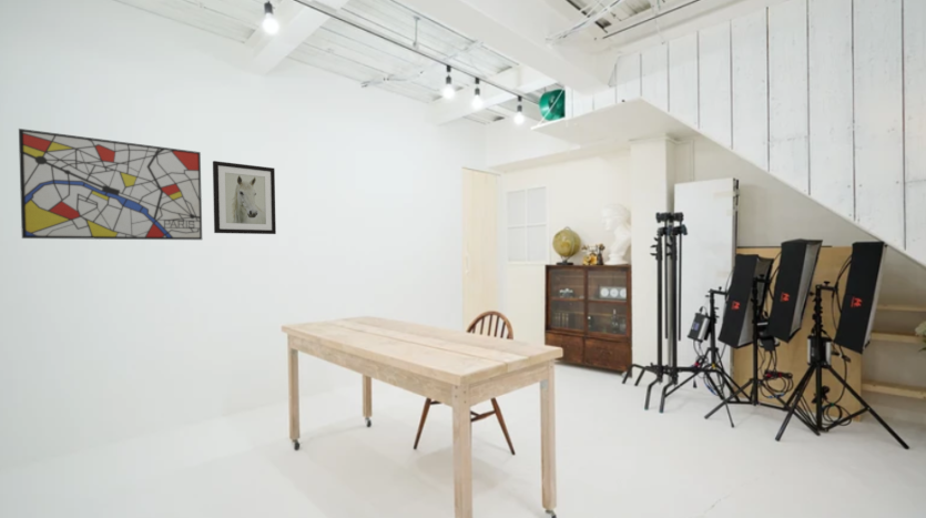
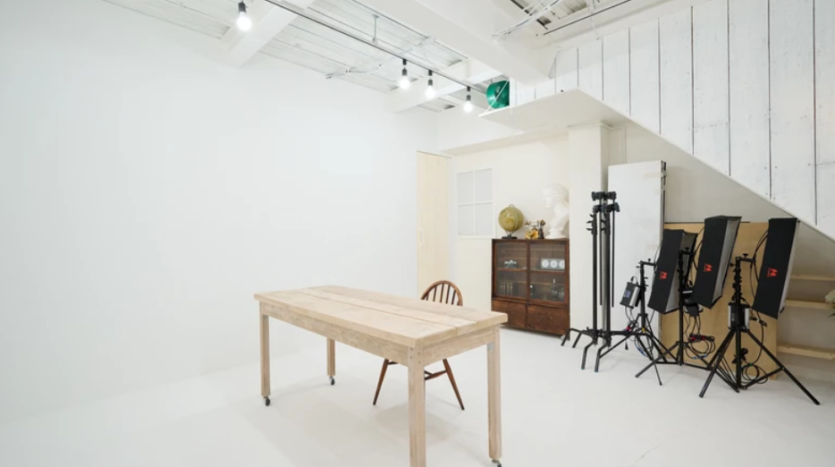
- wall art [212,160,277,235]
- wall art [18,128,203,241]
